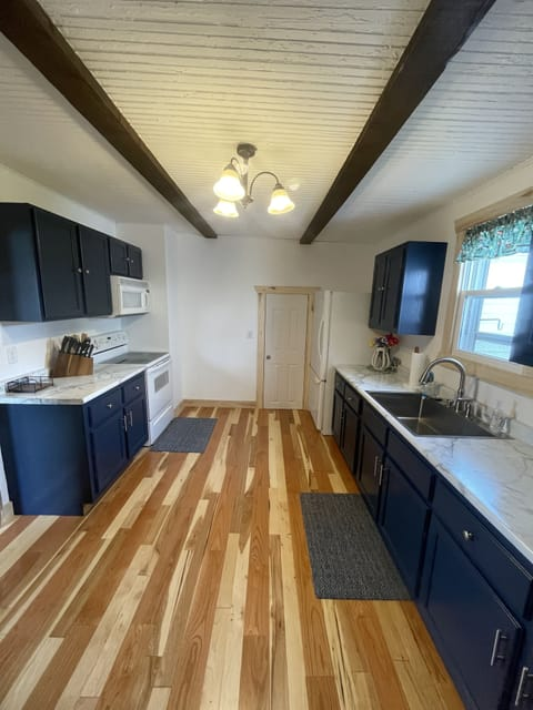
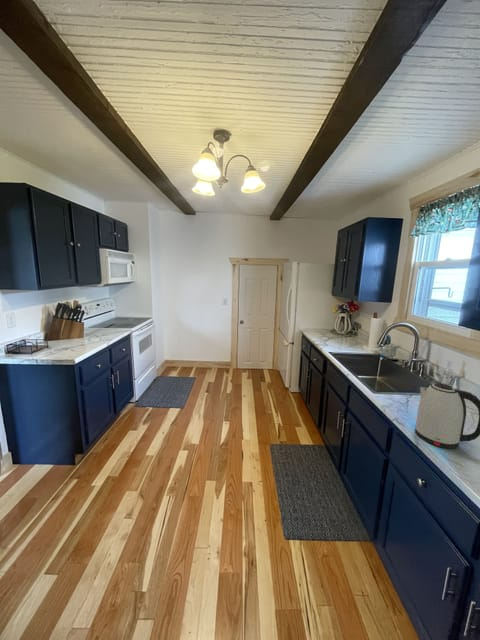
+ kettle [414,382,480,450]
